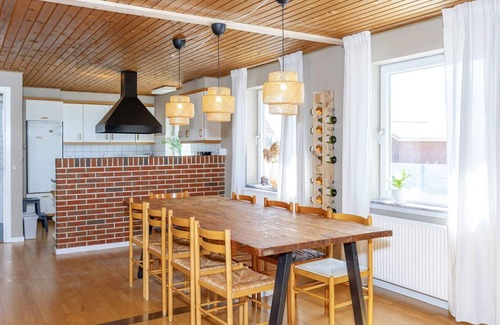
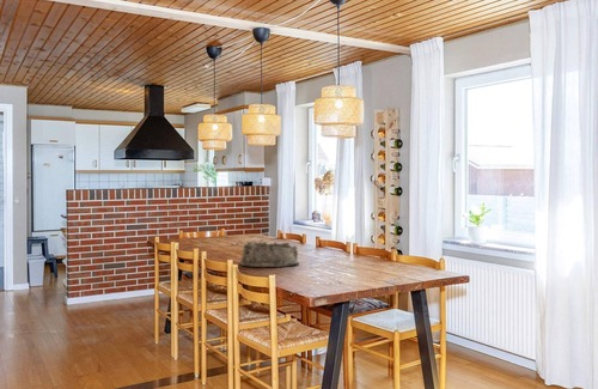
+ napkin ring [238,241,300,268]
